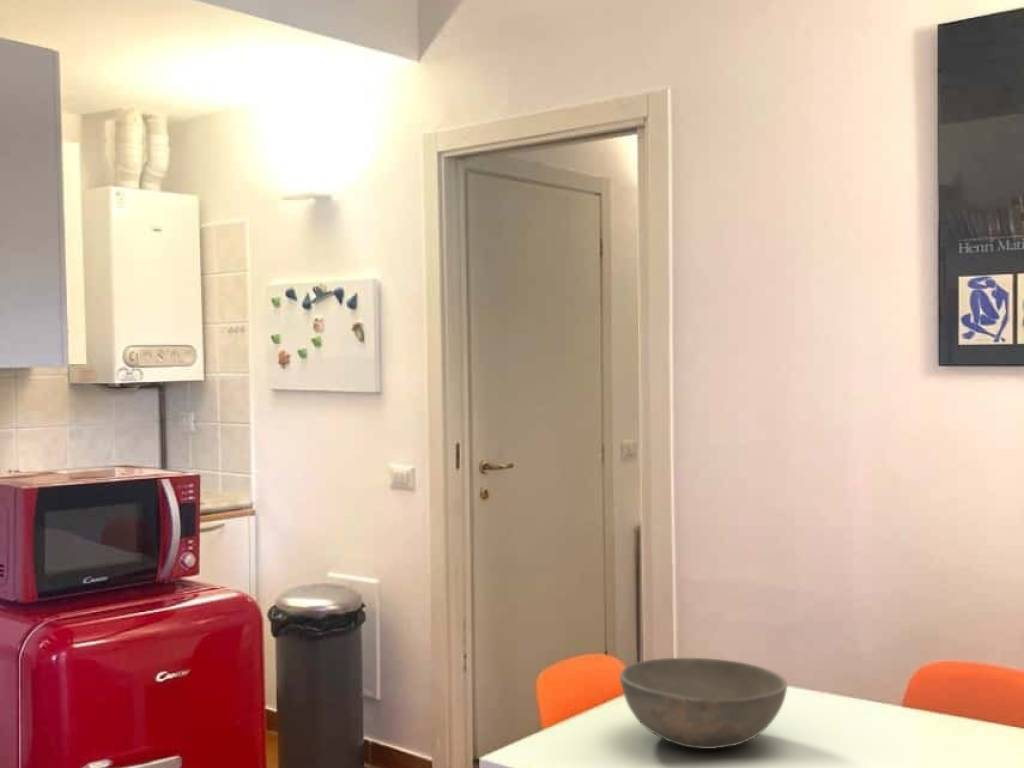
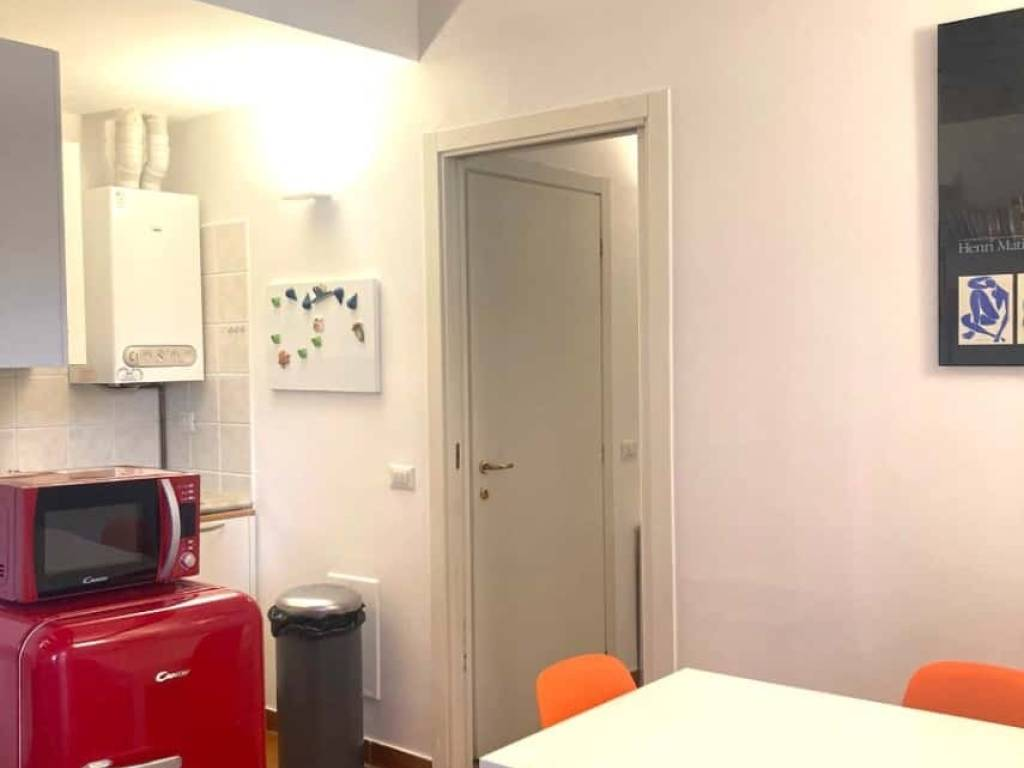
- bowl [619,657,788,750]
